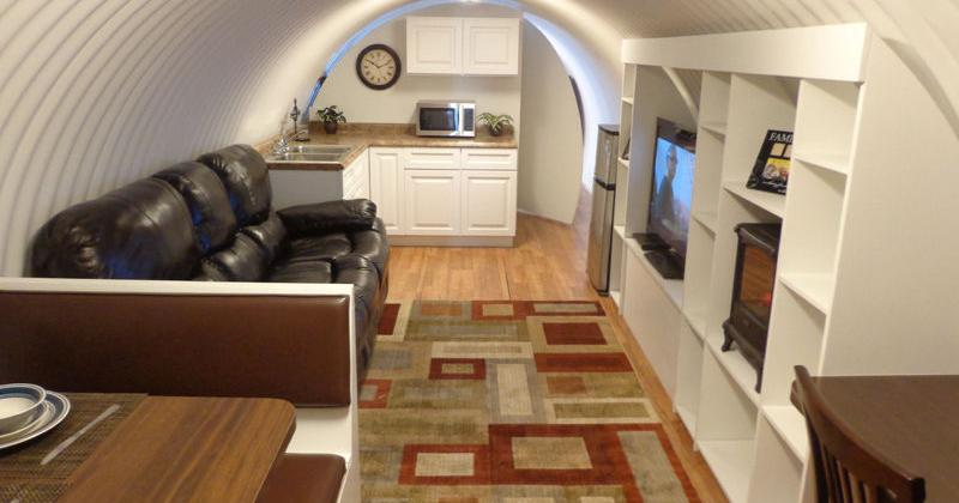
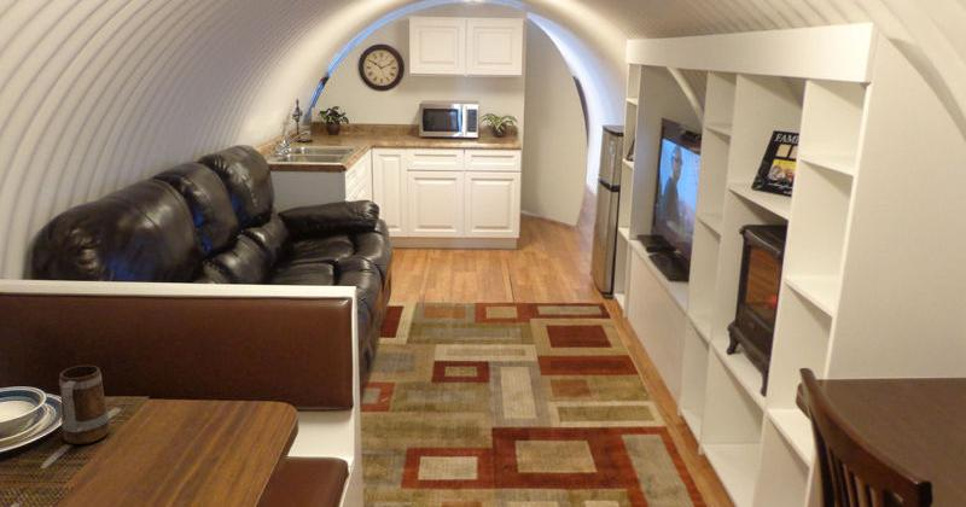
+ mug [58,365,111,445]
